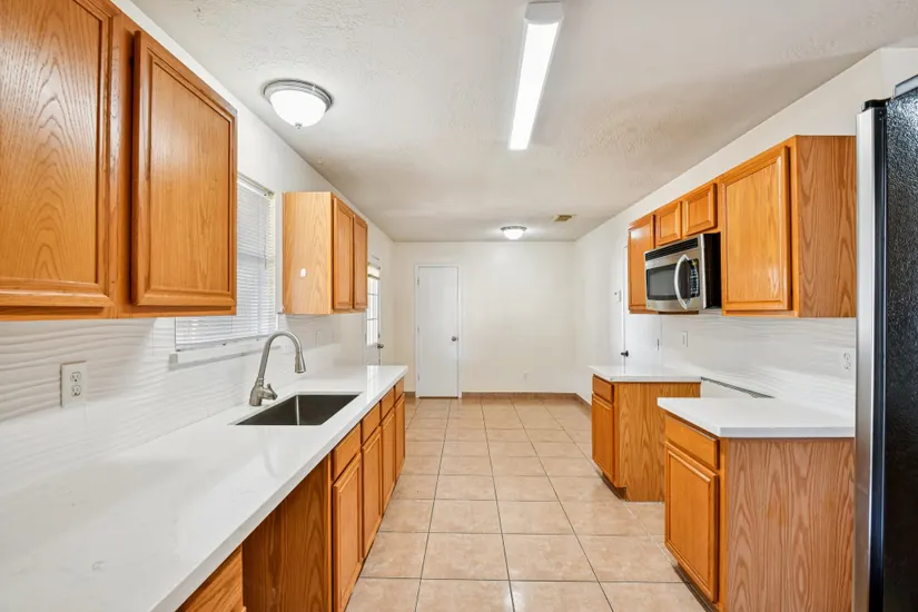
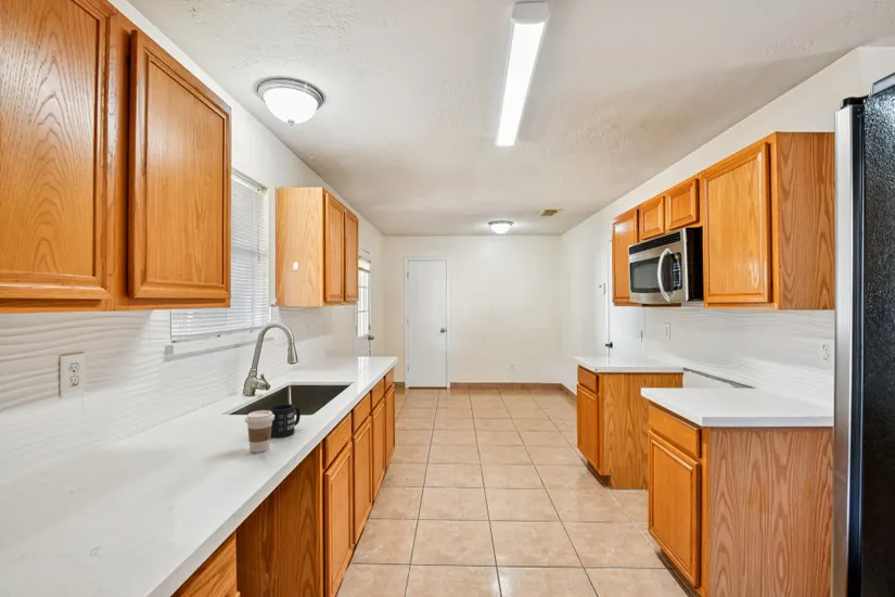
+ coffee cup [244,409,274,454]
+ mug [267,403,302,439]
